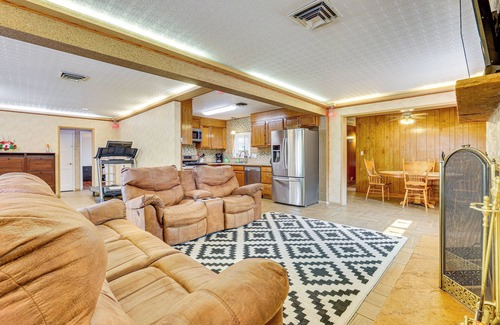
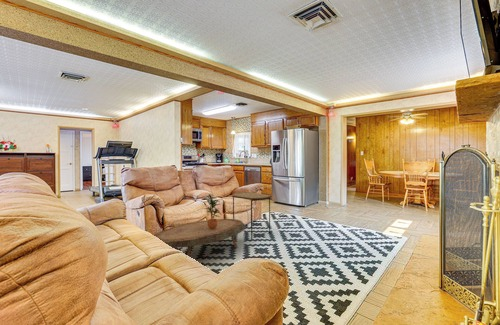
+ potted plant [202,193,223,229]
+ side table [231,192,272,240]
+ coffee table [153,218,247,258]
